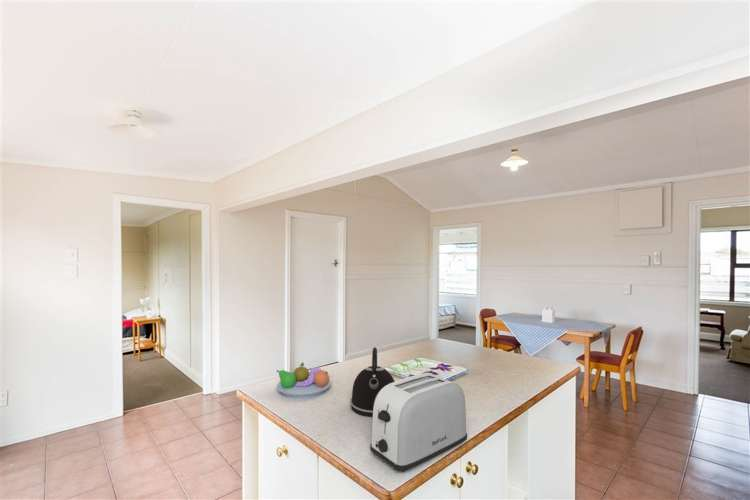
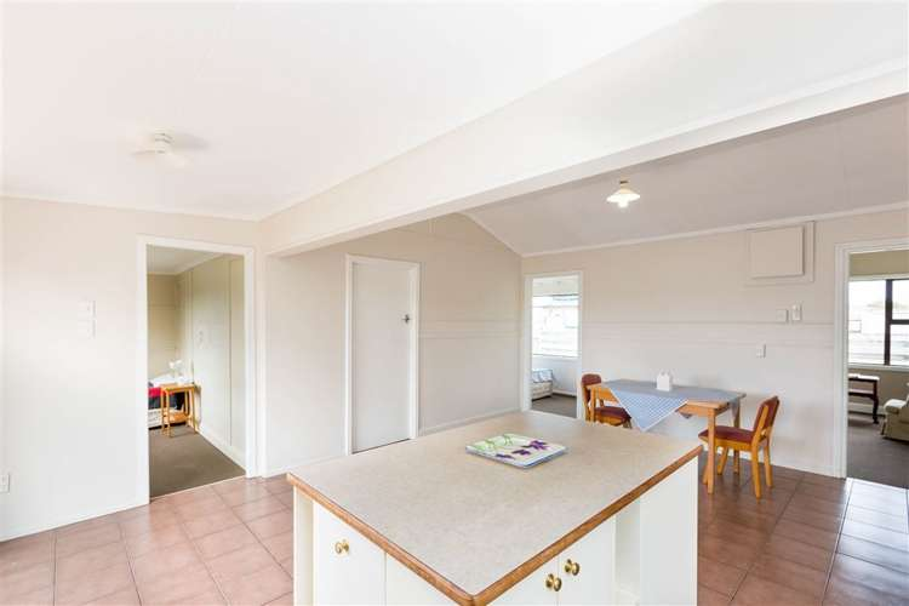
- kettle [349,346,395,418]
- fruit bowl [276,361,332,399]
- toaster [369,372,468,473]
